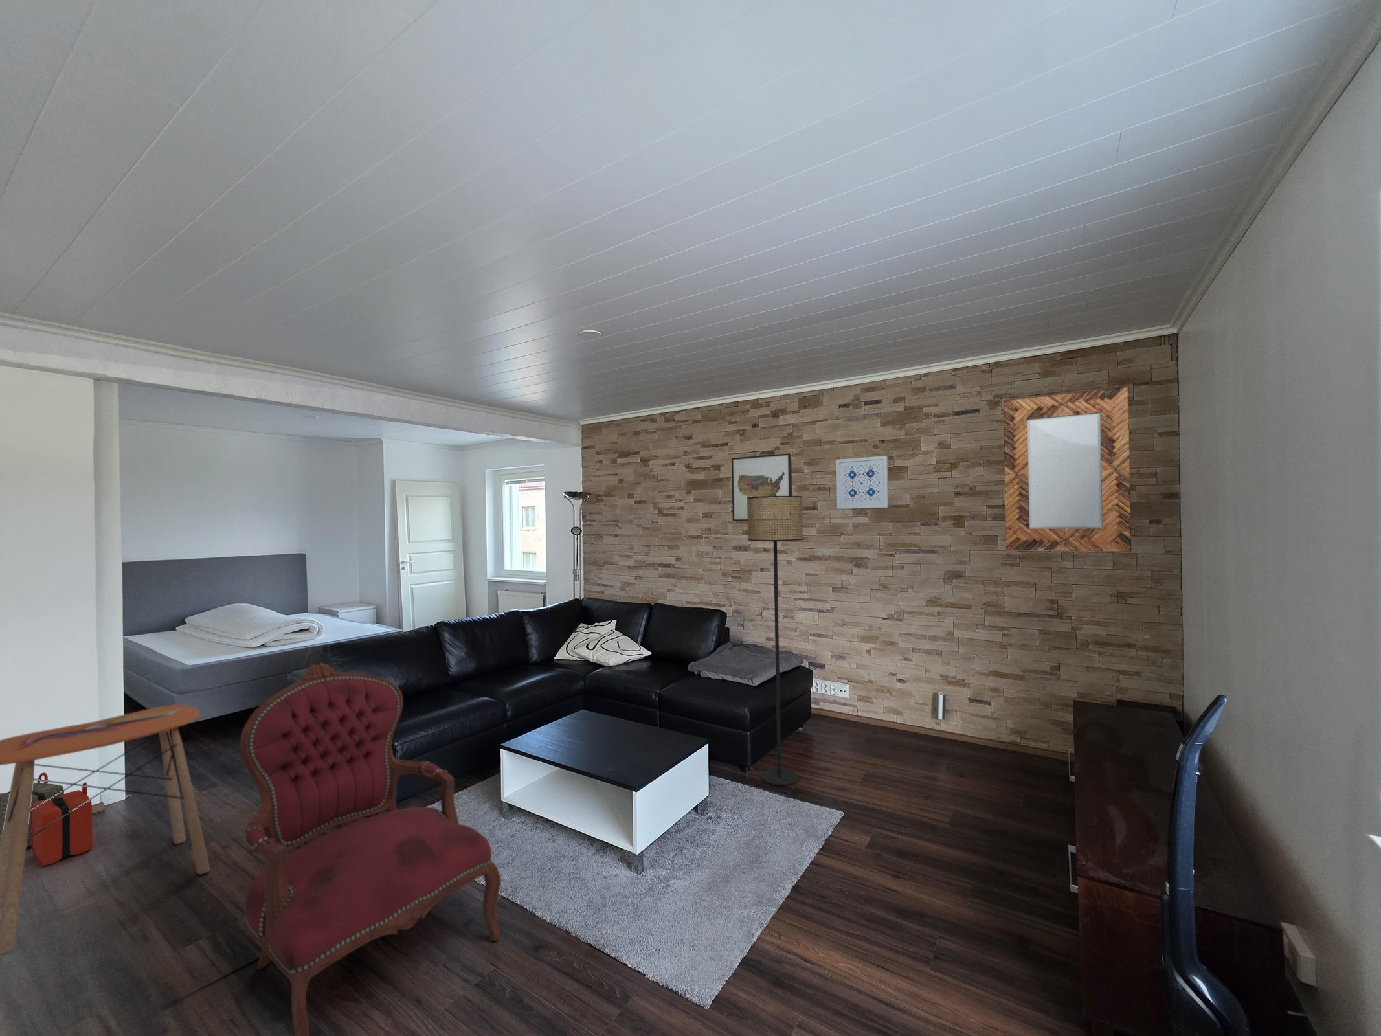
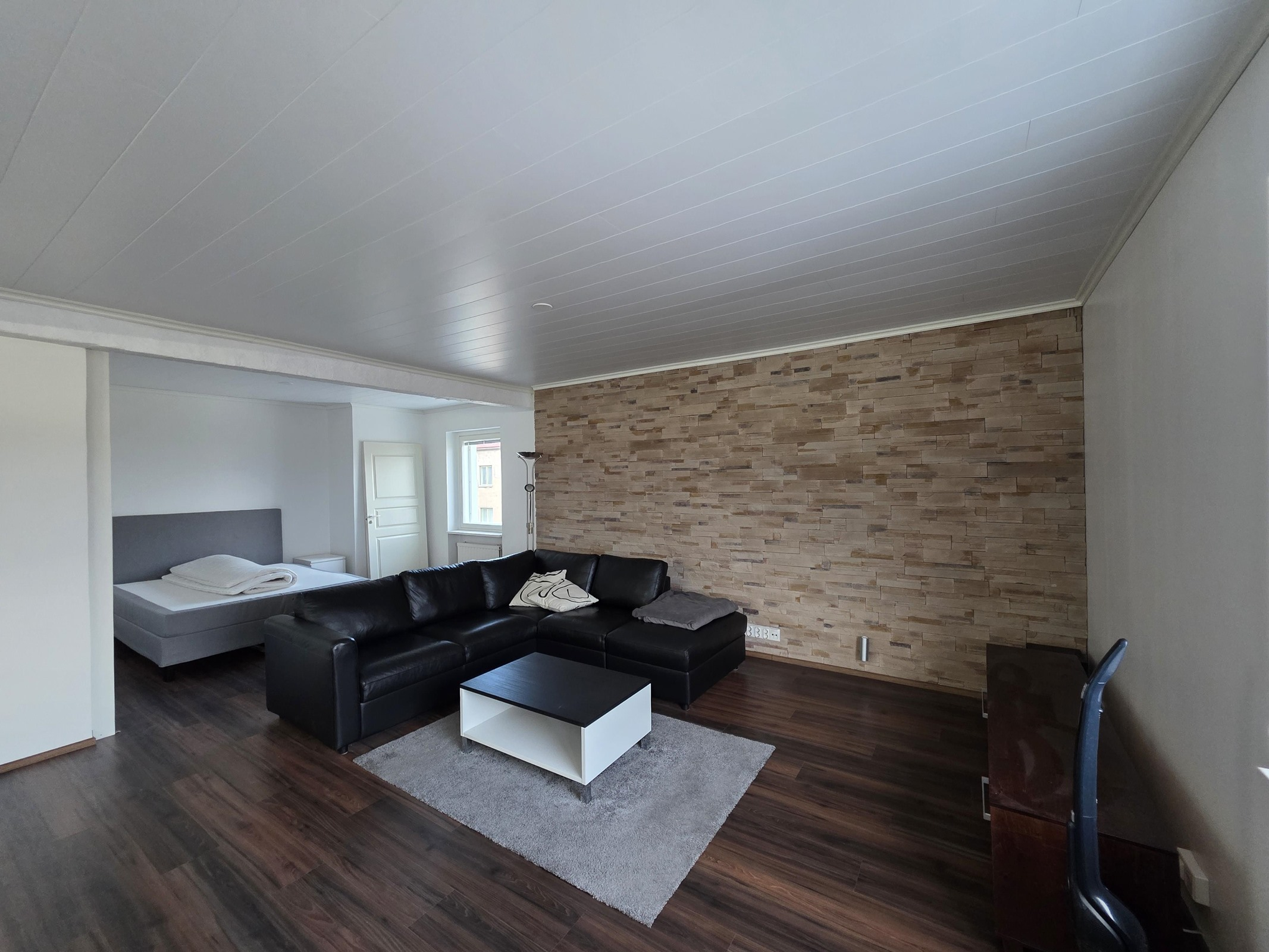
- side table [0,704,211,955]
- floor lamp [748,495,803,786]
- wall art [731,453,793,521]
- home mirror [1003,386,1132,553]
- armchair [239,662,502,1036]
- first aid kit [0,772,94,867]
- wall art [836,455,889,509]
